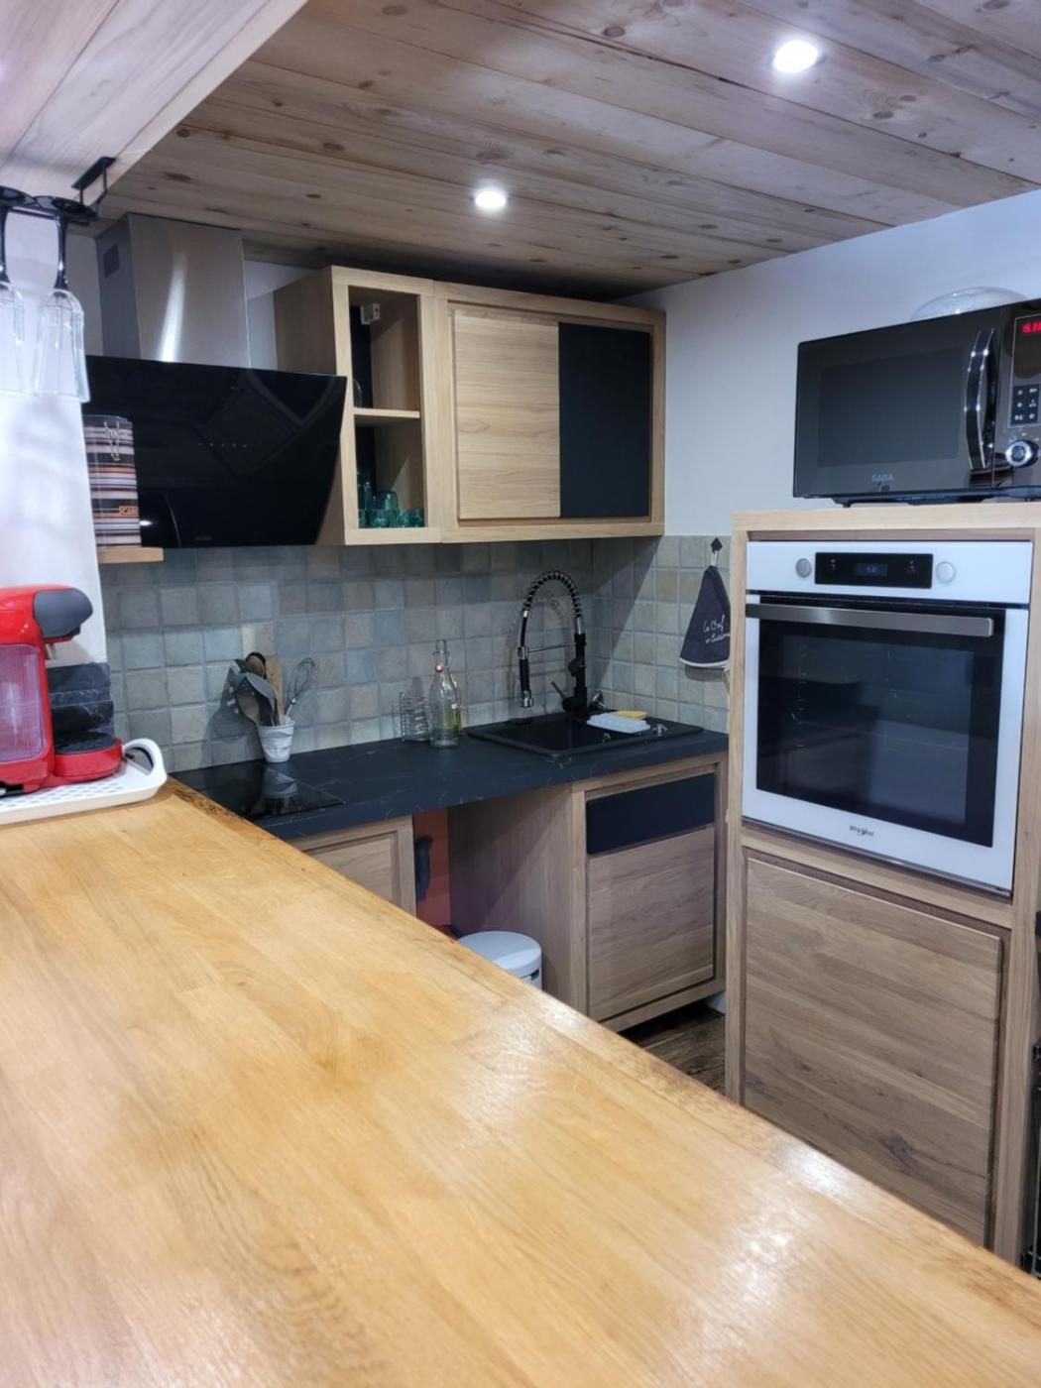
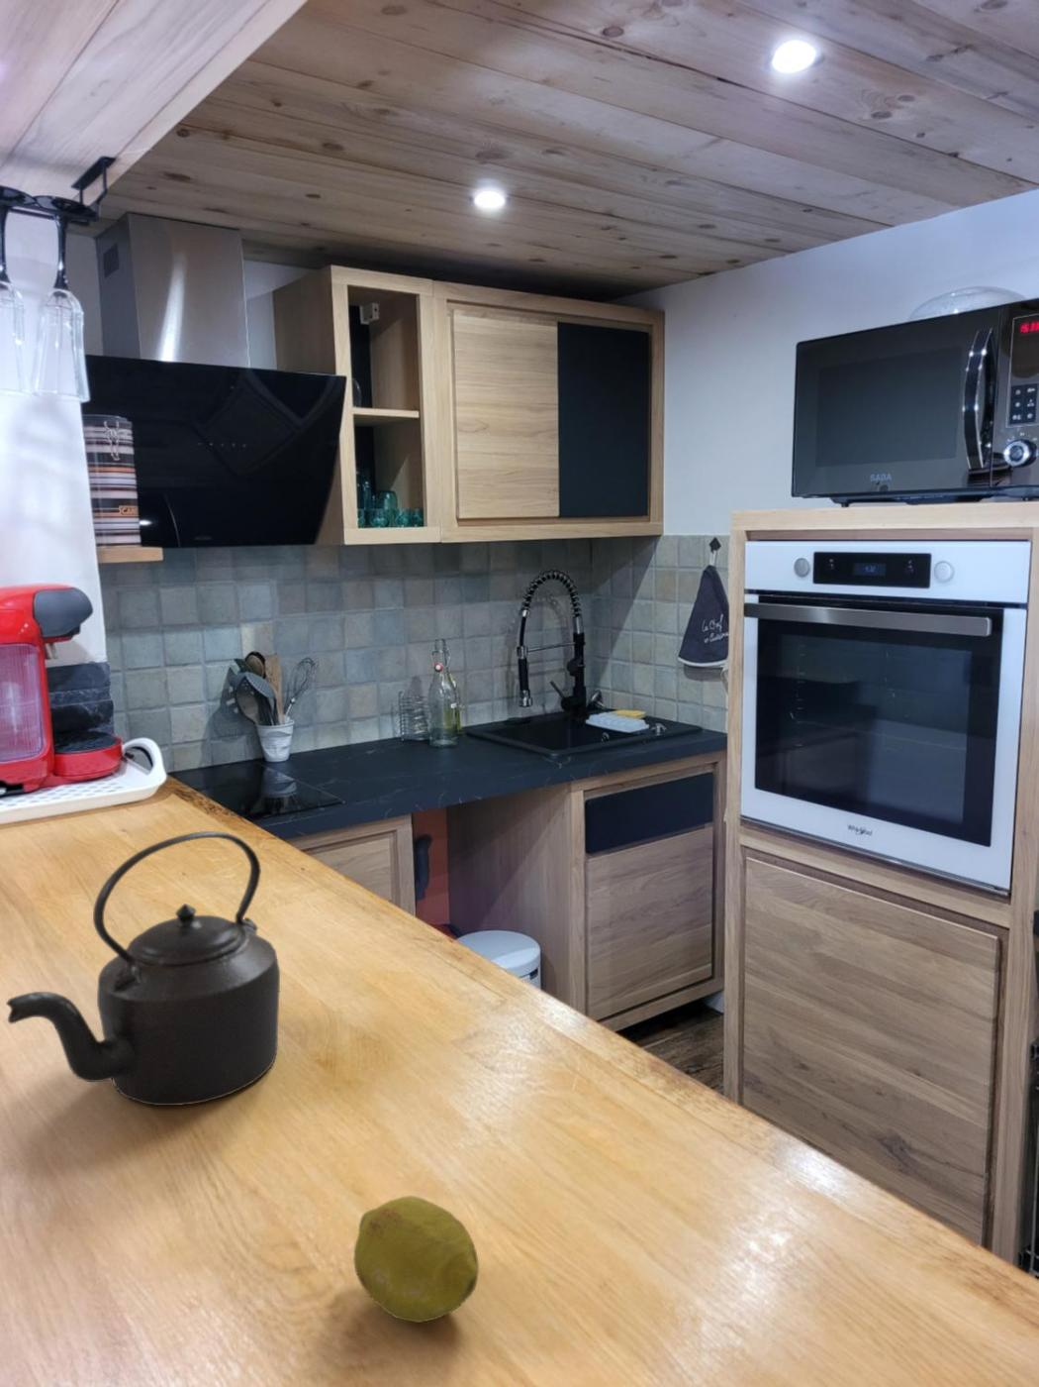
+ fruit [354,1195,480,1324]
+ kettle [5,830,280,1106]
